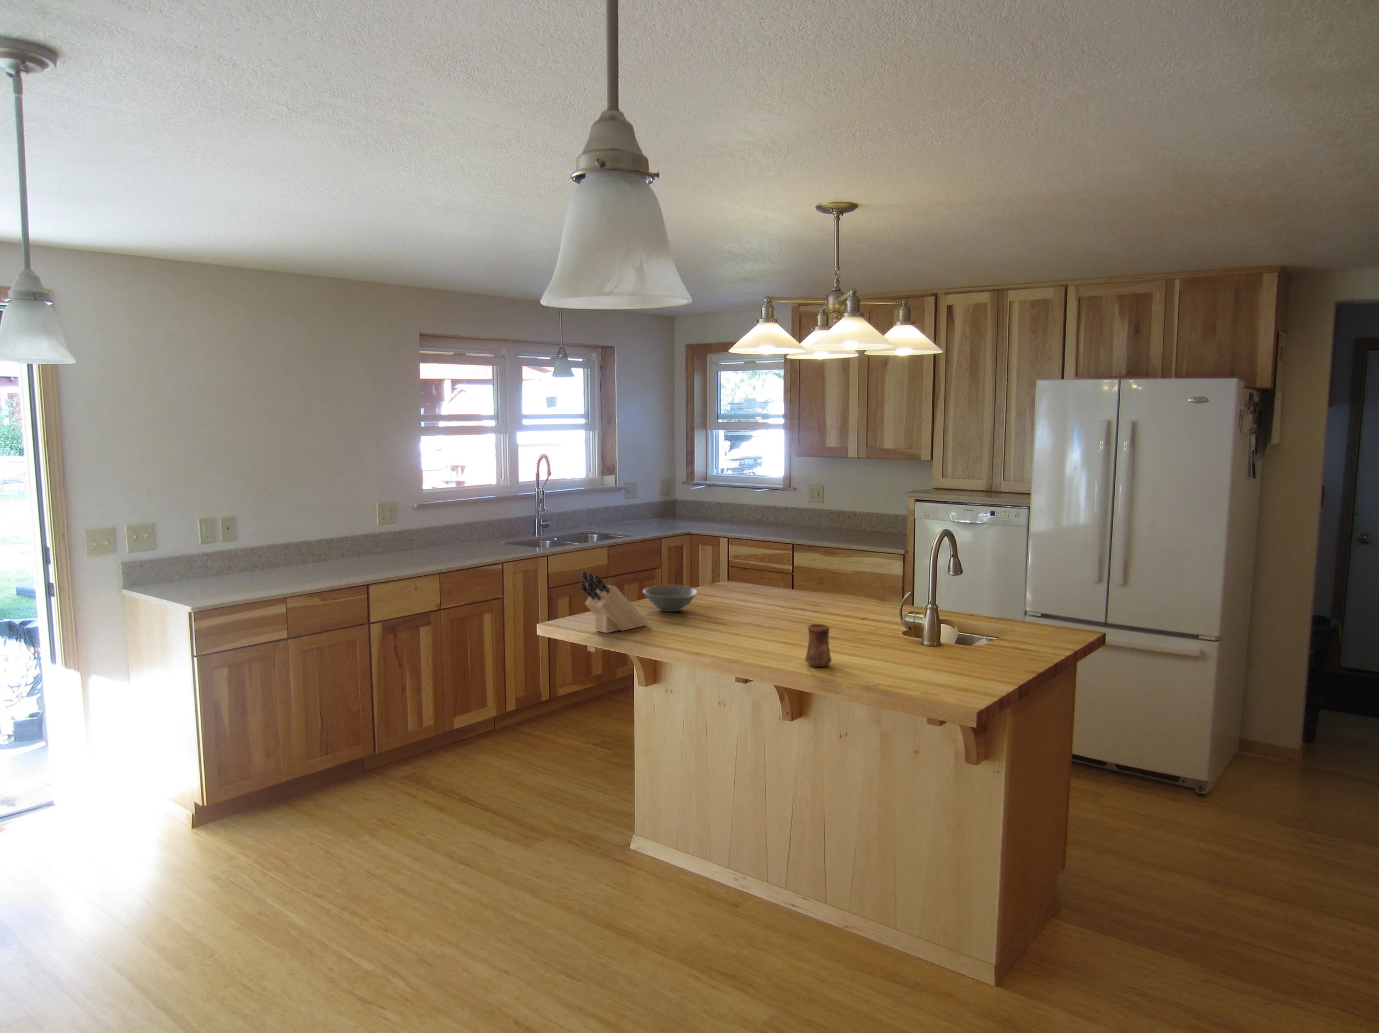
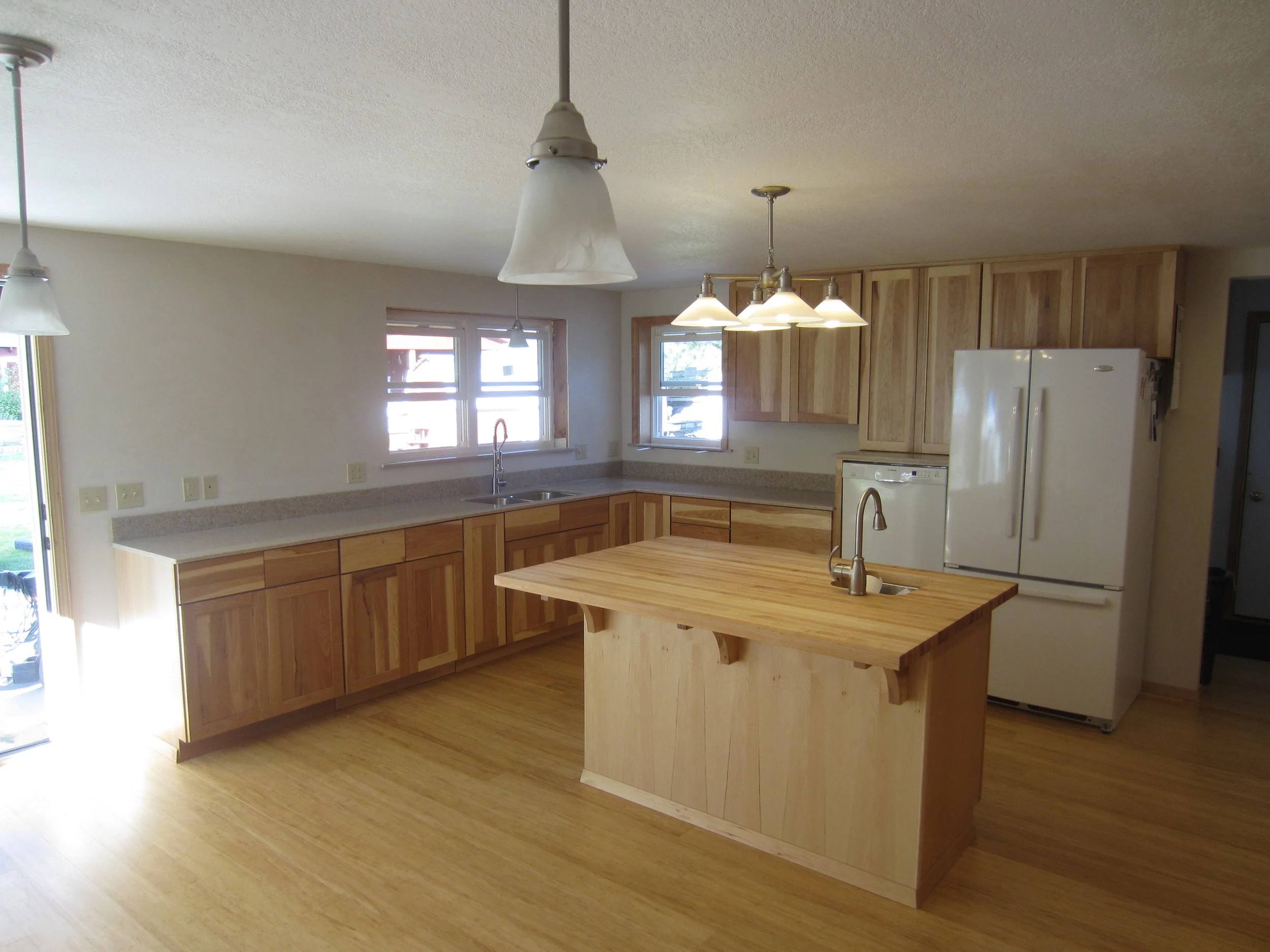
- knife block [580,571,649,634]
- cup [805,624,833,667]
- bowl [643,584,698,612]
